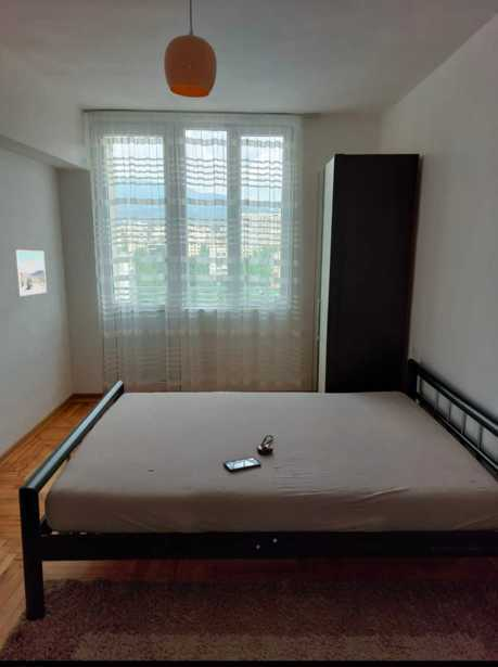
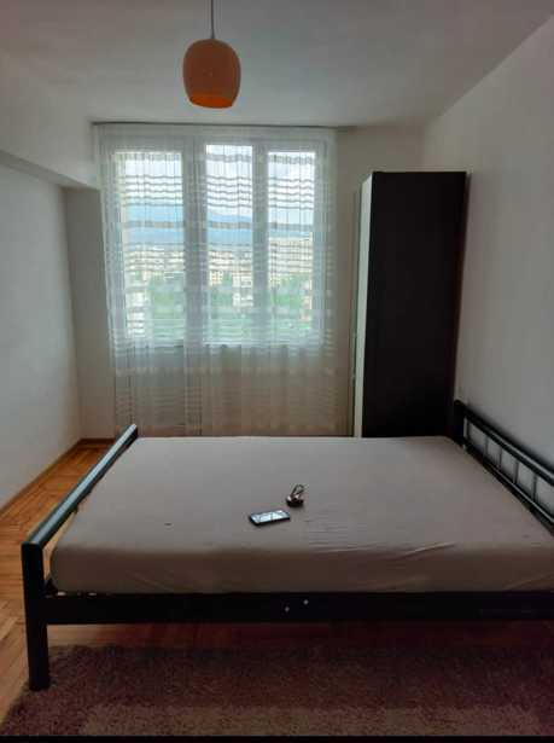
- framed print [12,248,48,297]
